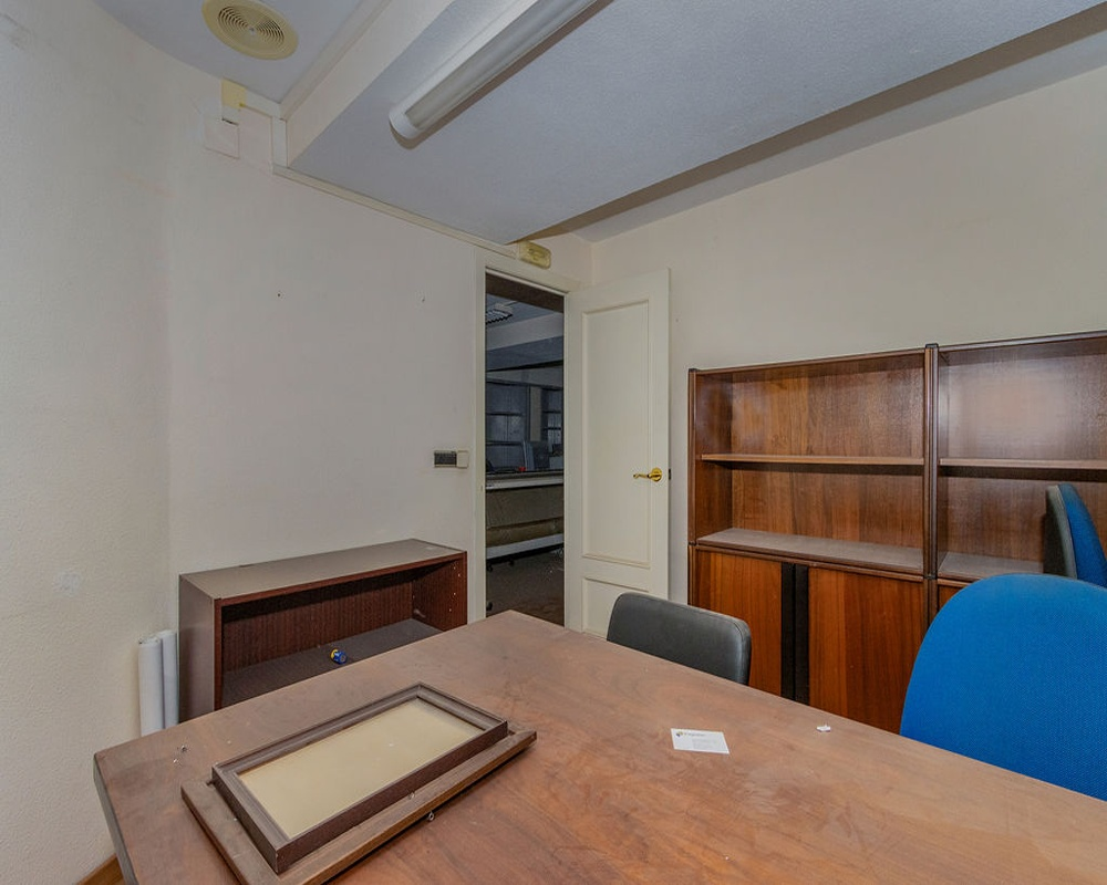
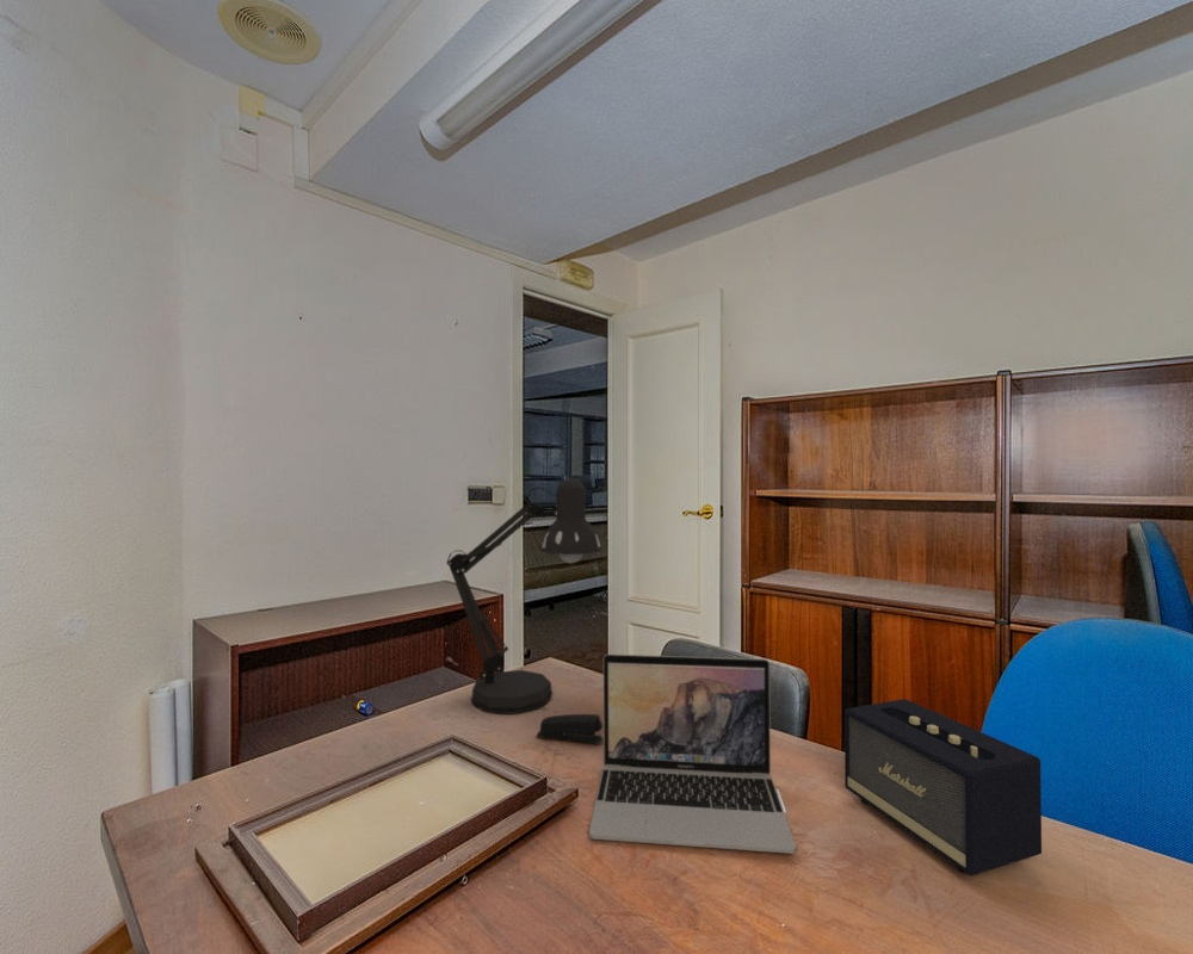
+ stapler [536,713,604,745]
+ speaker [843,698,1043,876]
+ desk lamp [446,477,602,715]
+ laptop [588,653,797,855]
